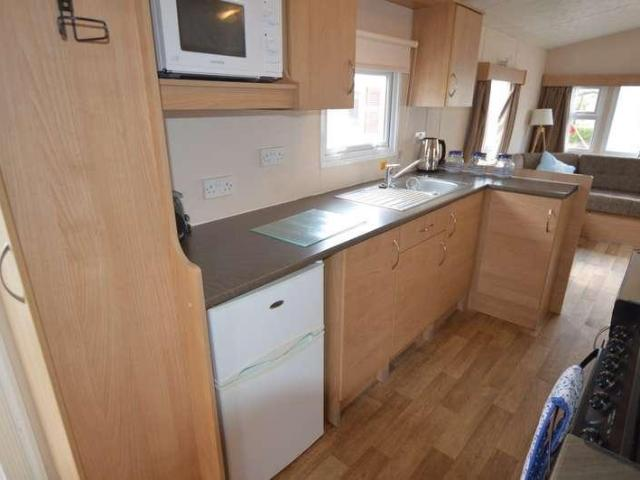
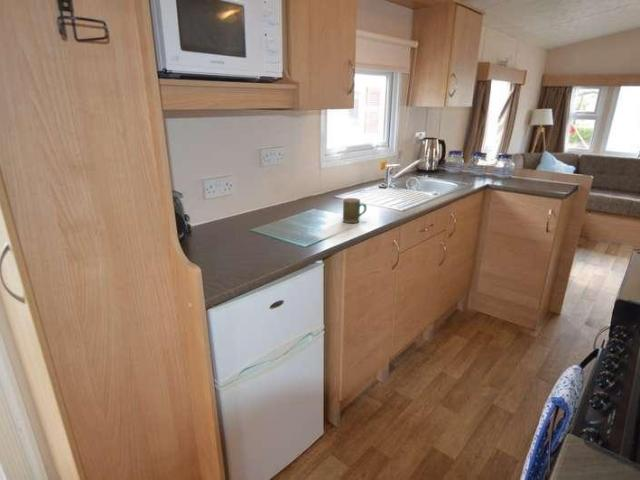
+ mug [342,197,367,224]
